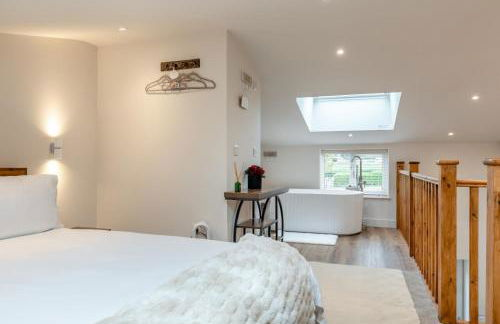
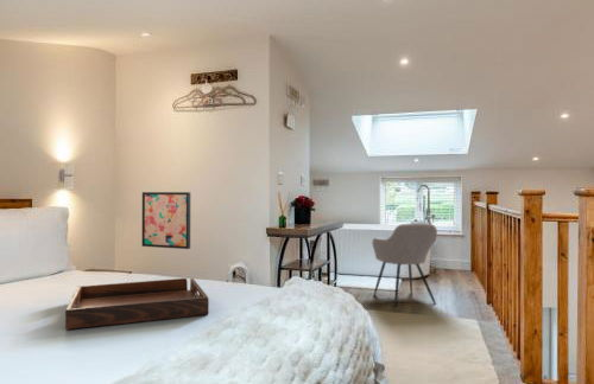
+ armchair [371,222,438,308]
+ serving tray [64,277,210,331]
+ wall art [141,191,191,250]
